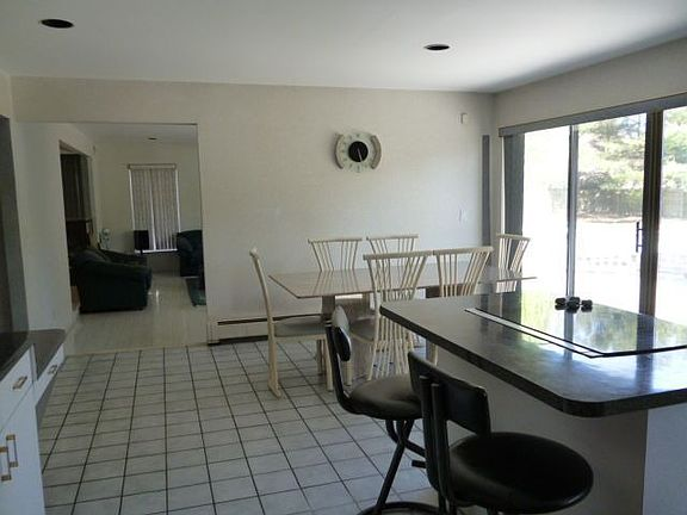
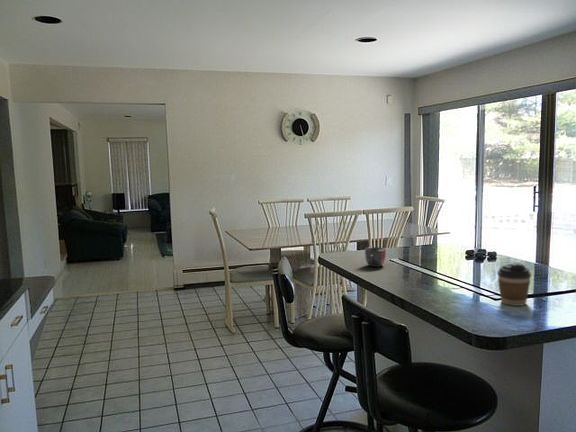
+ mug [364,246,387,268]
+ coffee cup [496,263,532,307]
